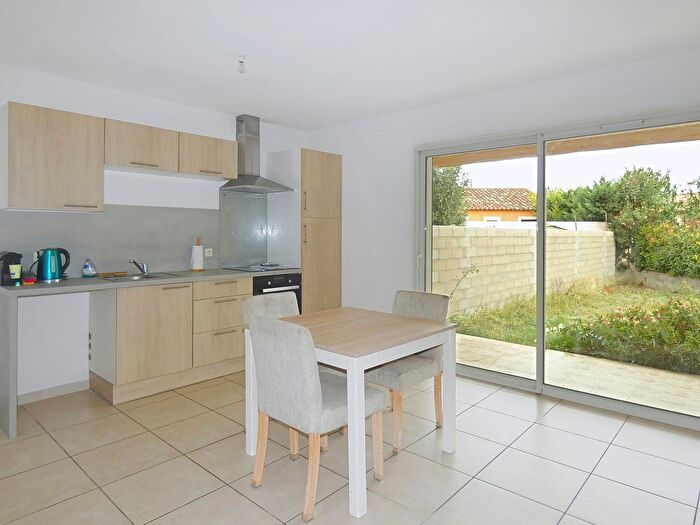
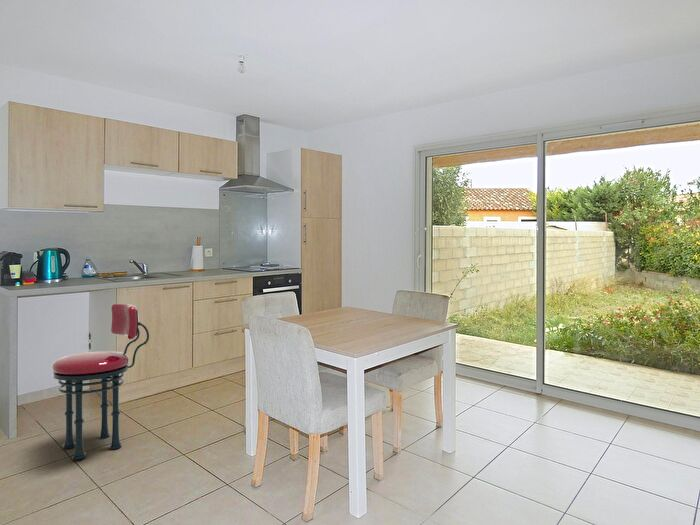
+ stool [51,302,150,461]
